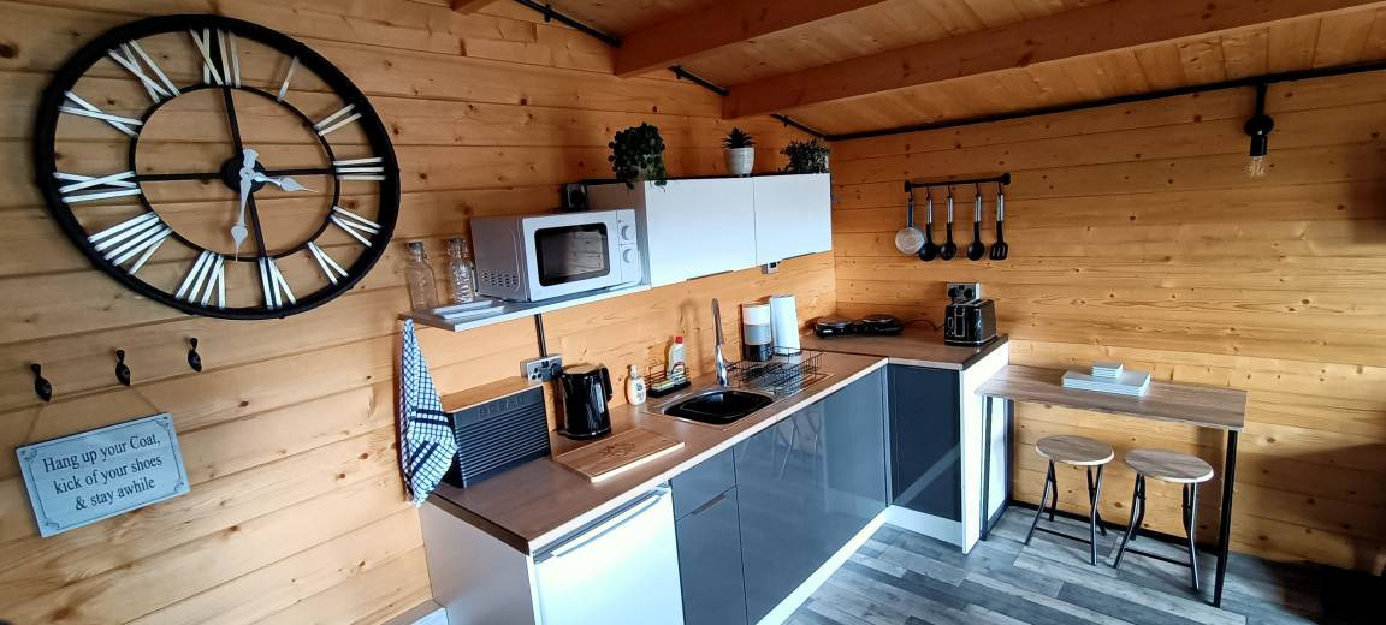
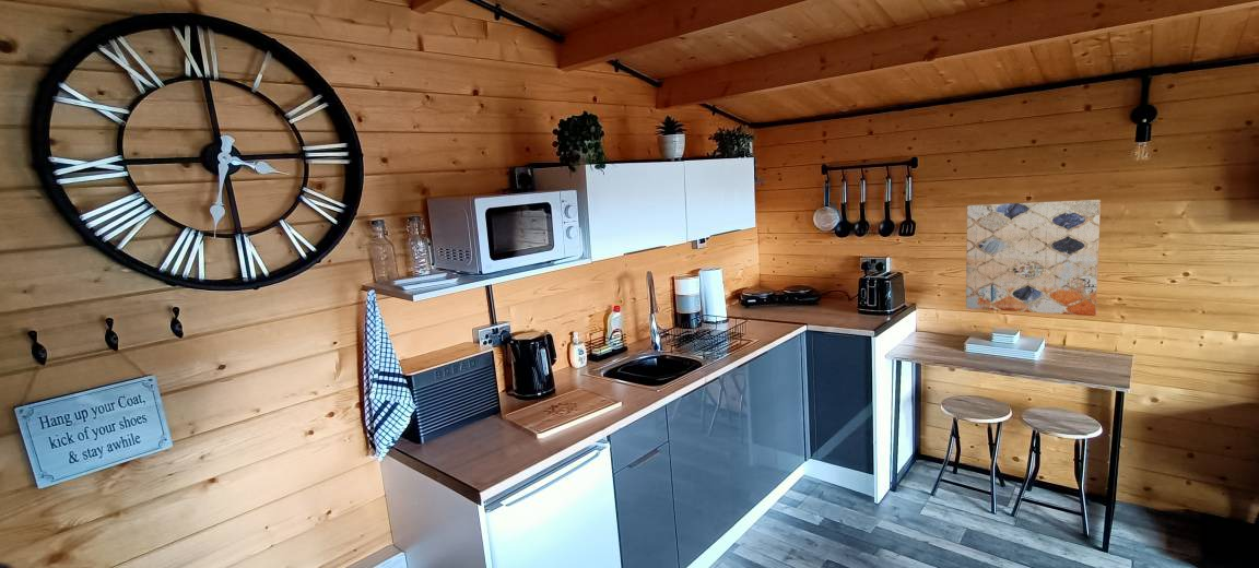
+ wall art [965,199,1102,317]
